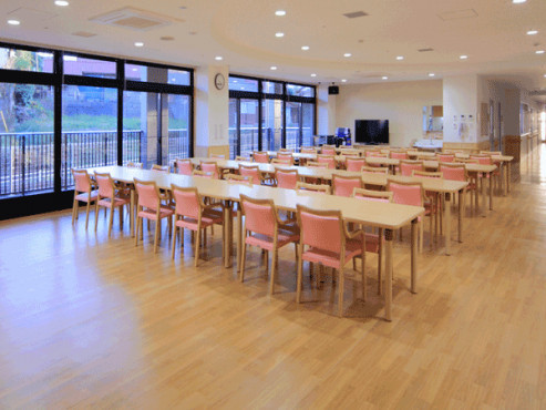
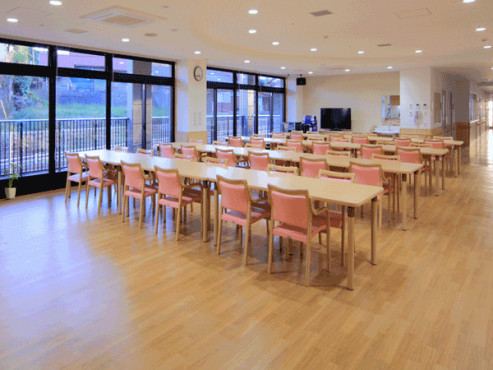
+ house plant [0,162,22,200]
